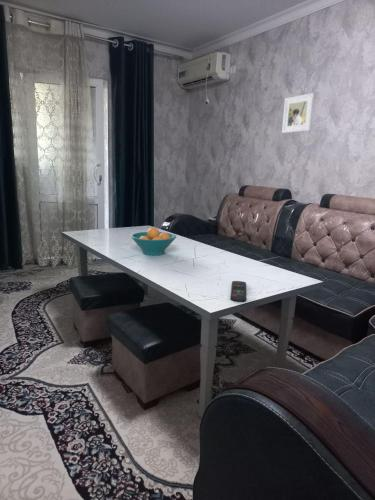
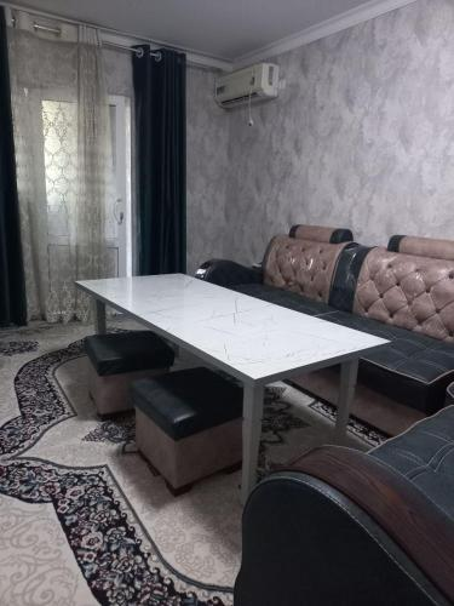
- fruit bowl [130,226,177,256]
- remote control [229,280,247,302]
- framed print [281,92,316,134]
